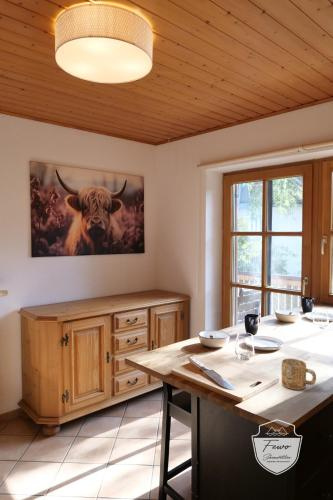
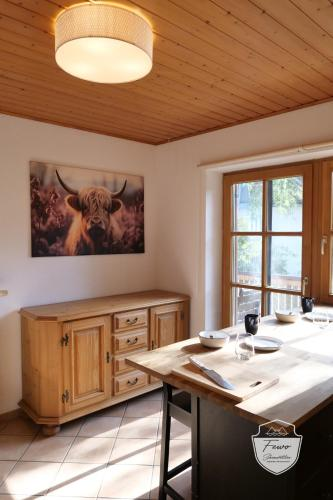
- mug [281,358,317,390]
